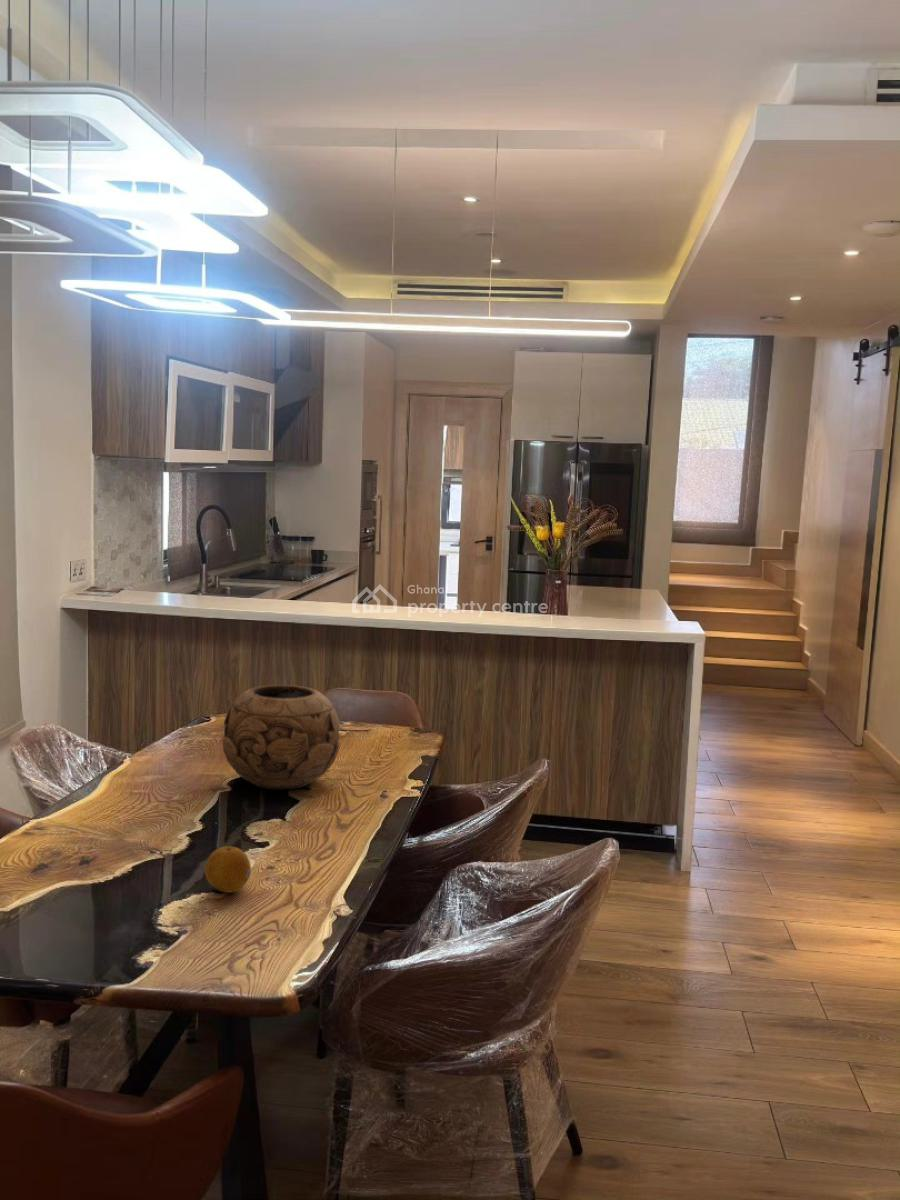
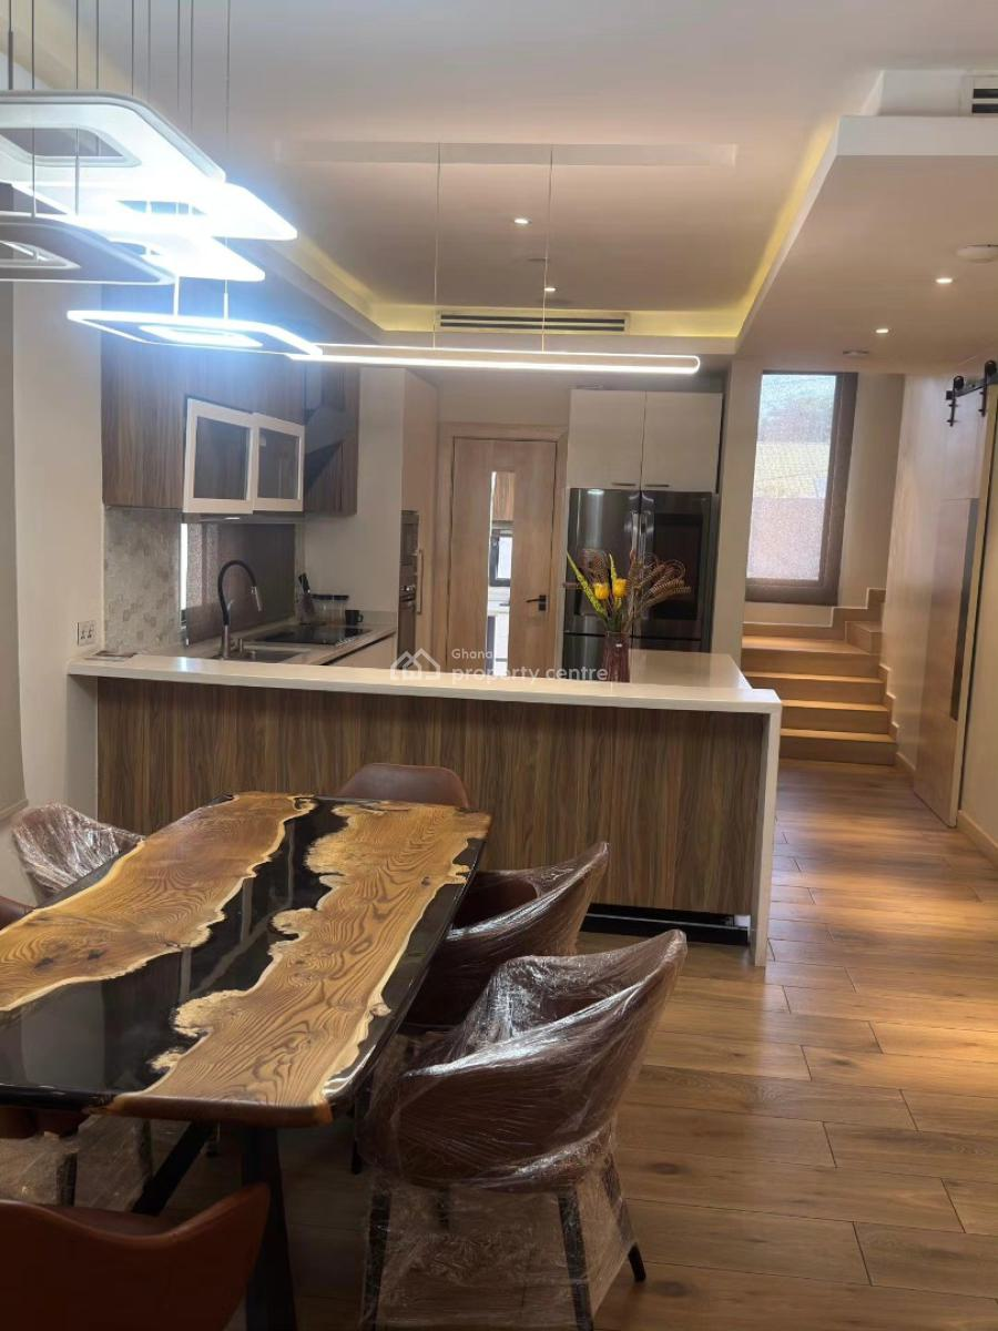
- decorative bowl [221,684,341,790]
- fruit [204,845,252,894]
